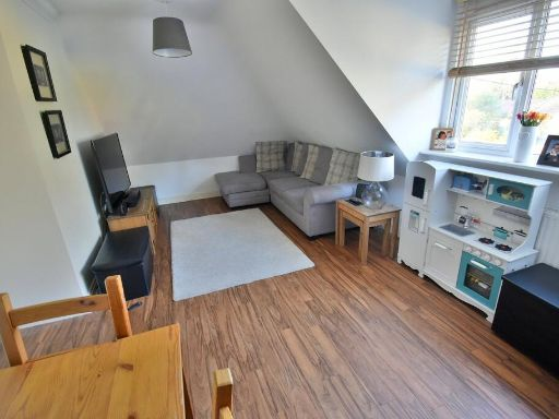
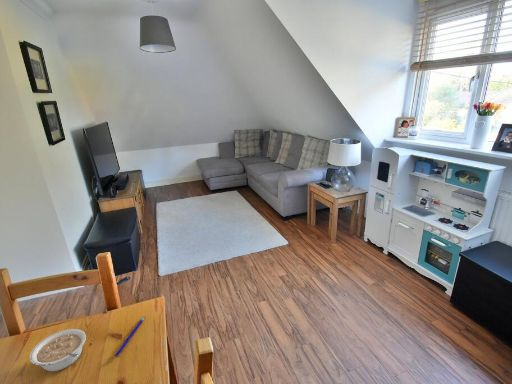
+ pen [114,316,146,358]
+ legume [28,328,87,372]
